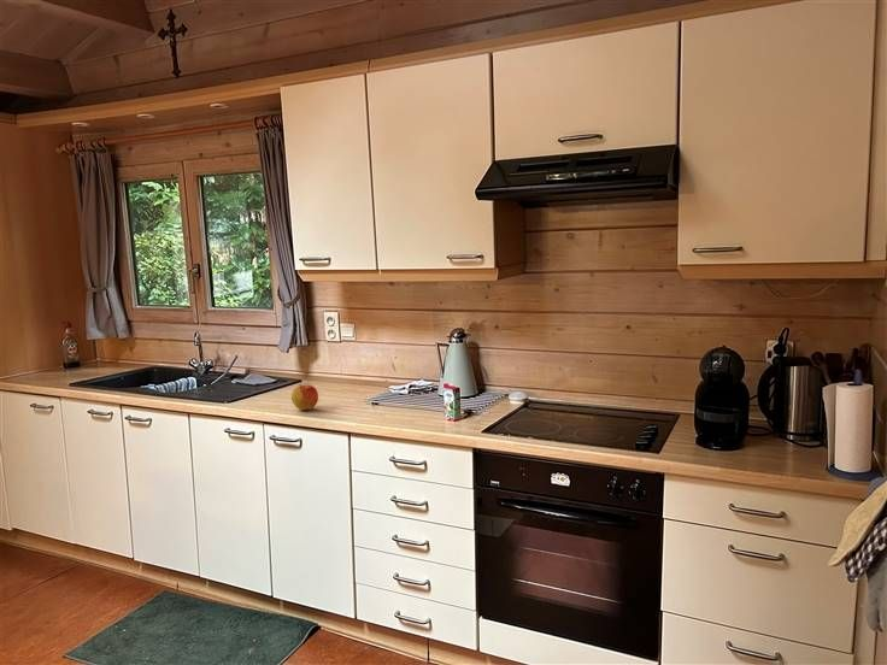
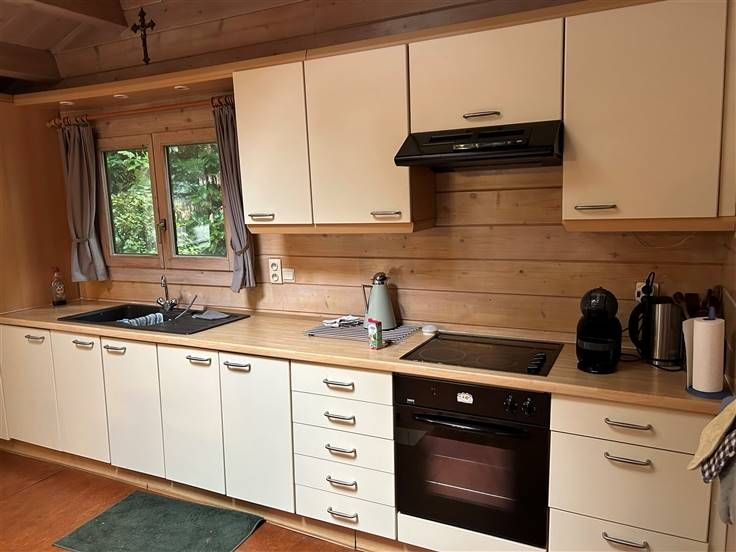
- apple [290,383,319,411]
